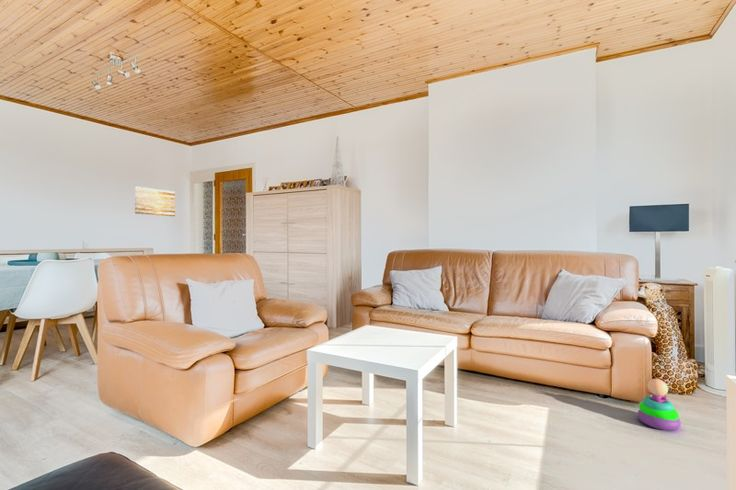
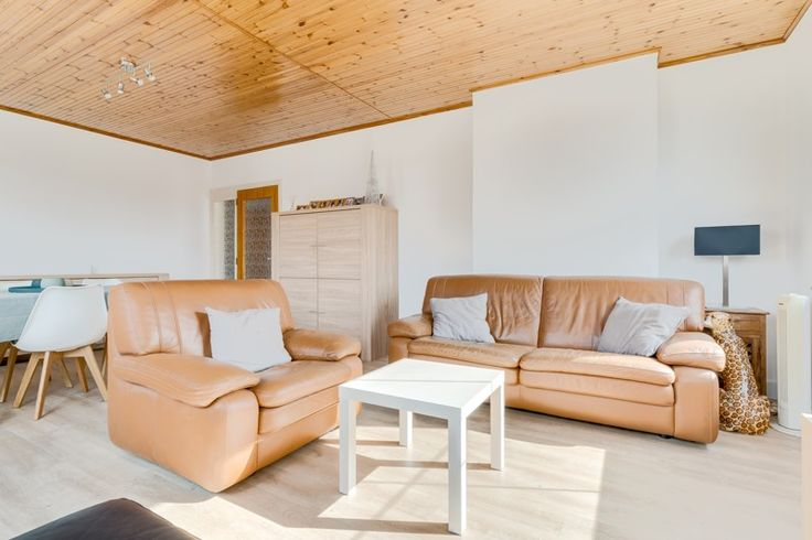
- stacking toy [636,378,682,431]
- wall art [134,186,176,217]
